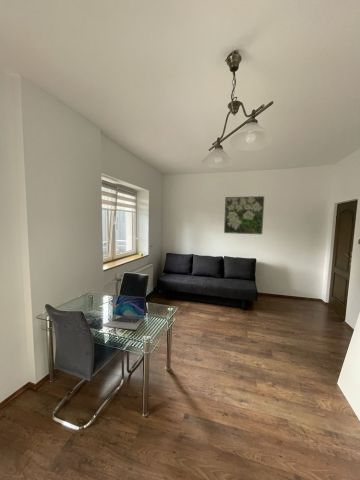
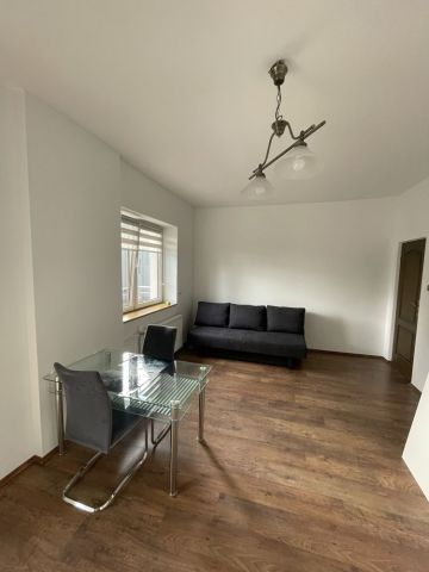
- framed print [223,195,265,235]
- laptop [100,294,145,331]
